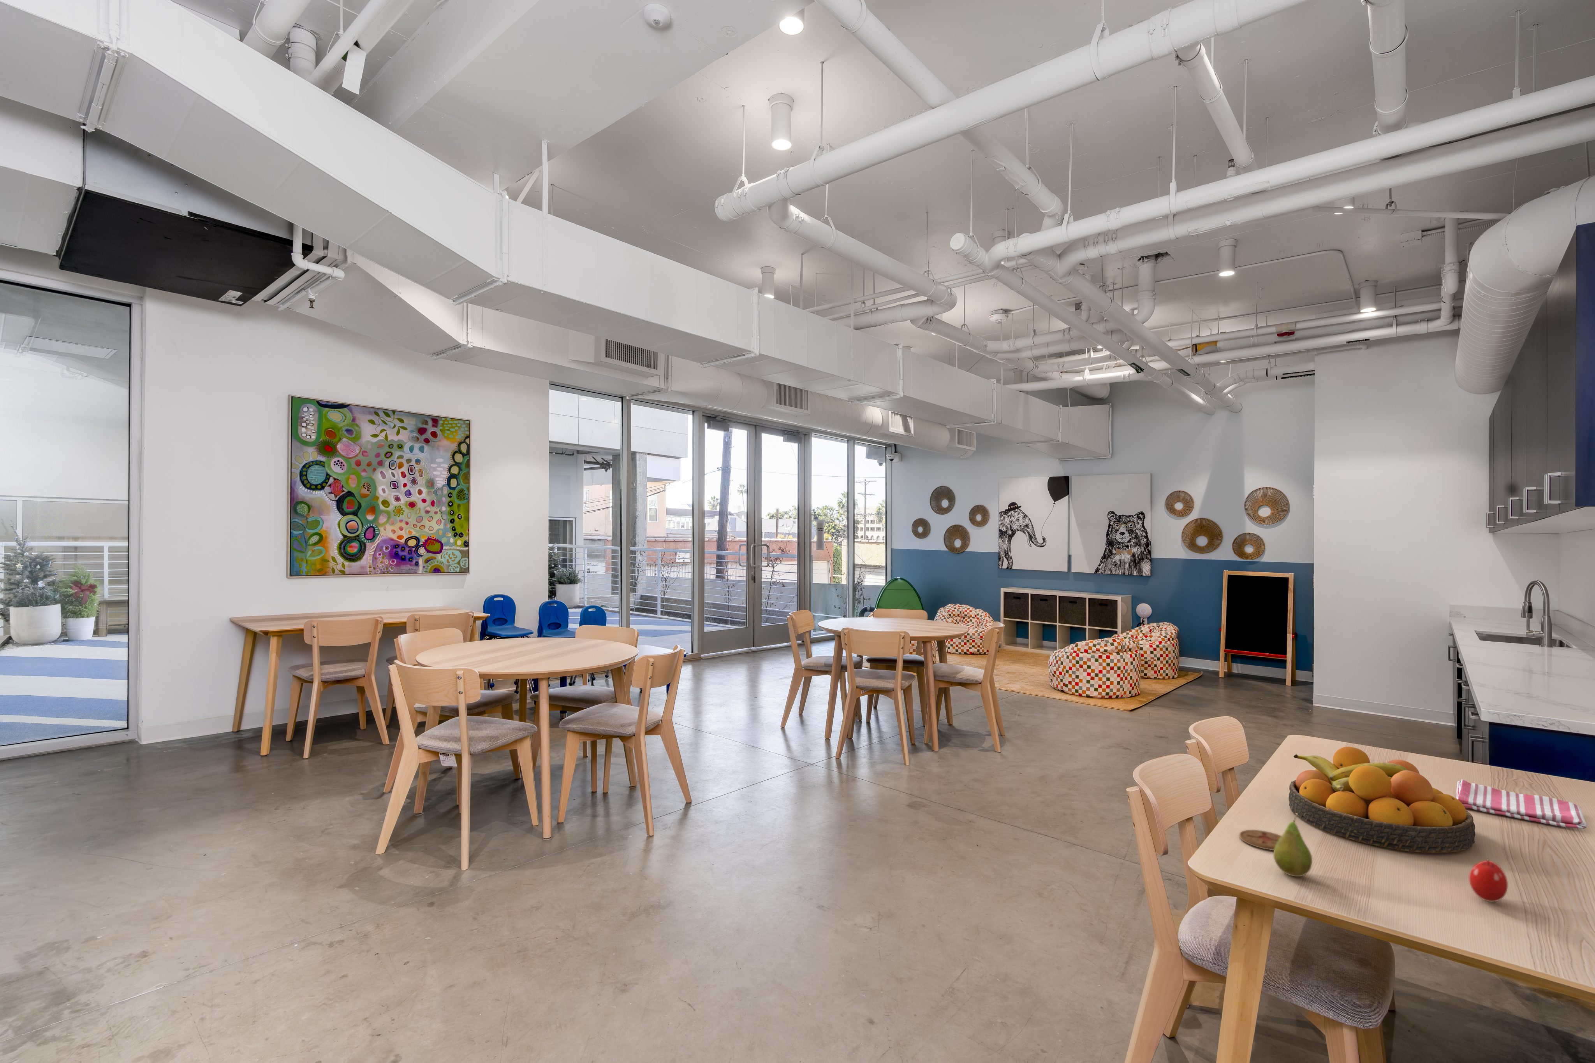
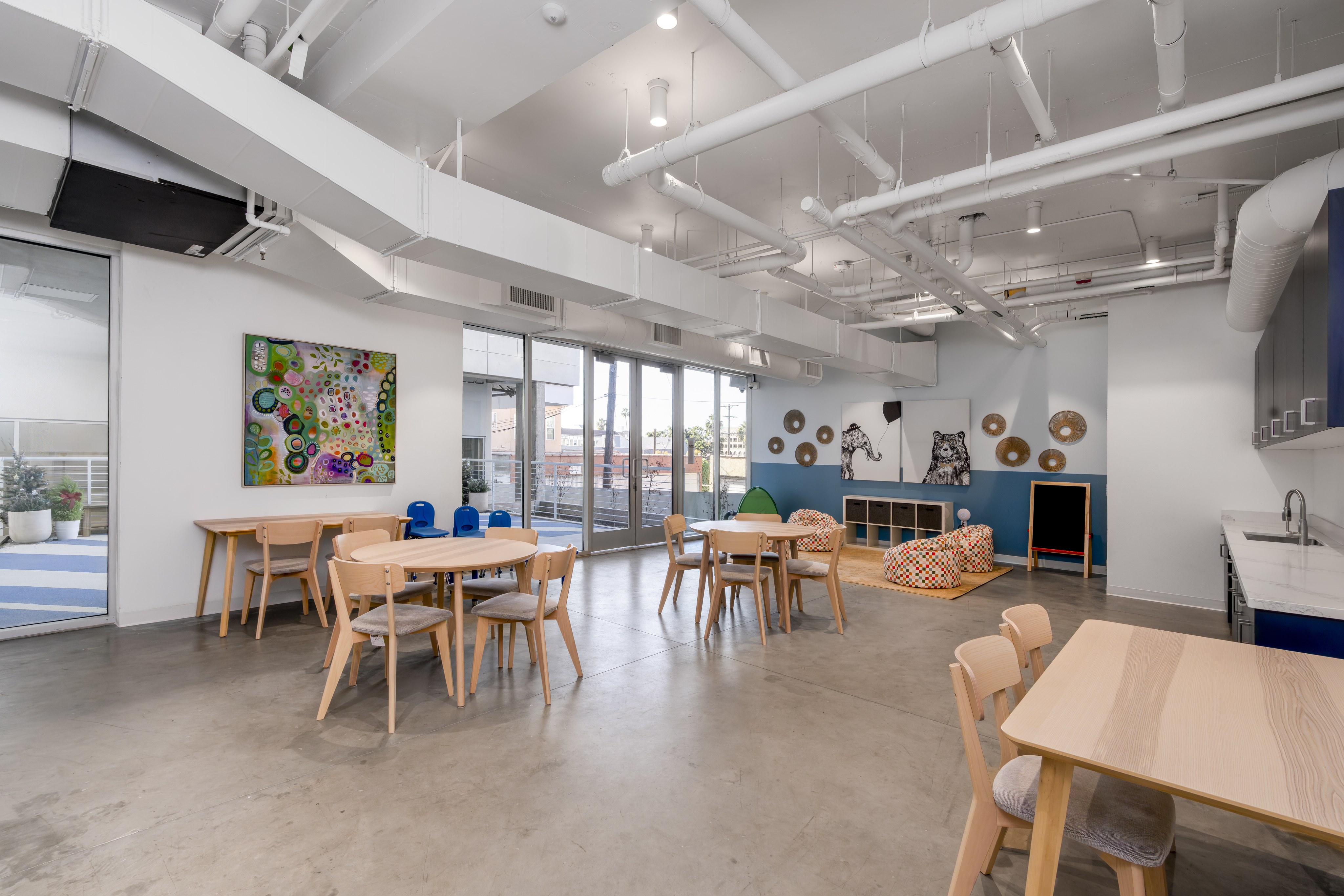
- fruit [1273,813,1313,878]
- apple [1469,858,1508,903]
- fruit bowl [1288,746,1476,853]
- dish towel [1456,779,1587,829]
- coaster [1239,829,1282,851]
